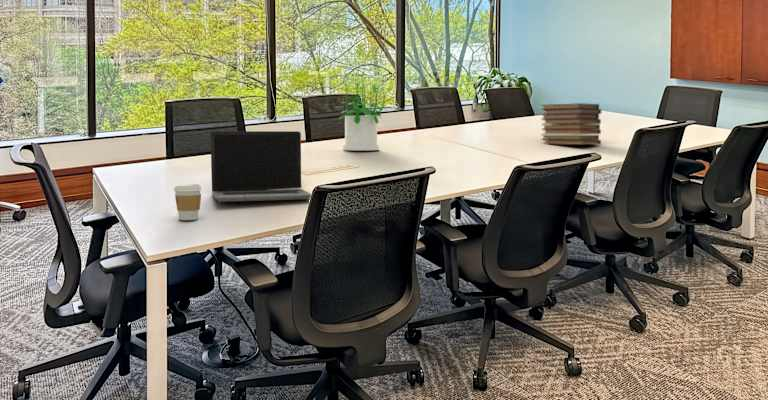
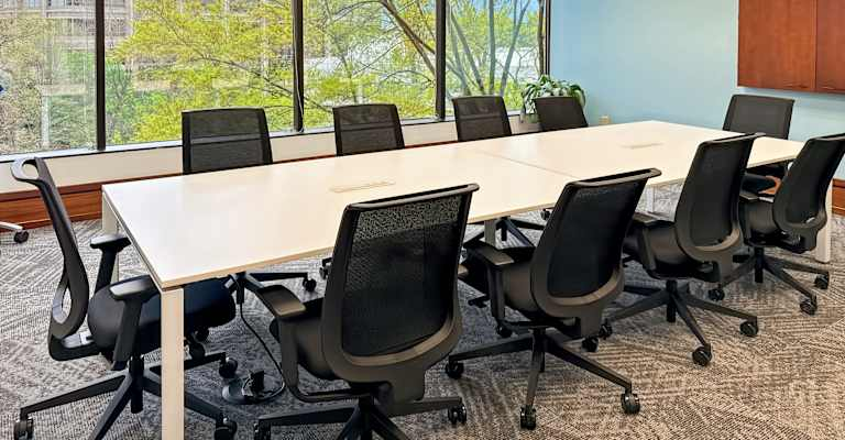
- coffee cup [173,183,202,221]
- potted plant [337,82,392,151]
- book stack [540,102,603,146]
- laptop computer [210,130,312,203]
